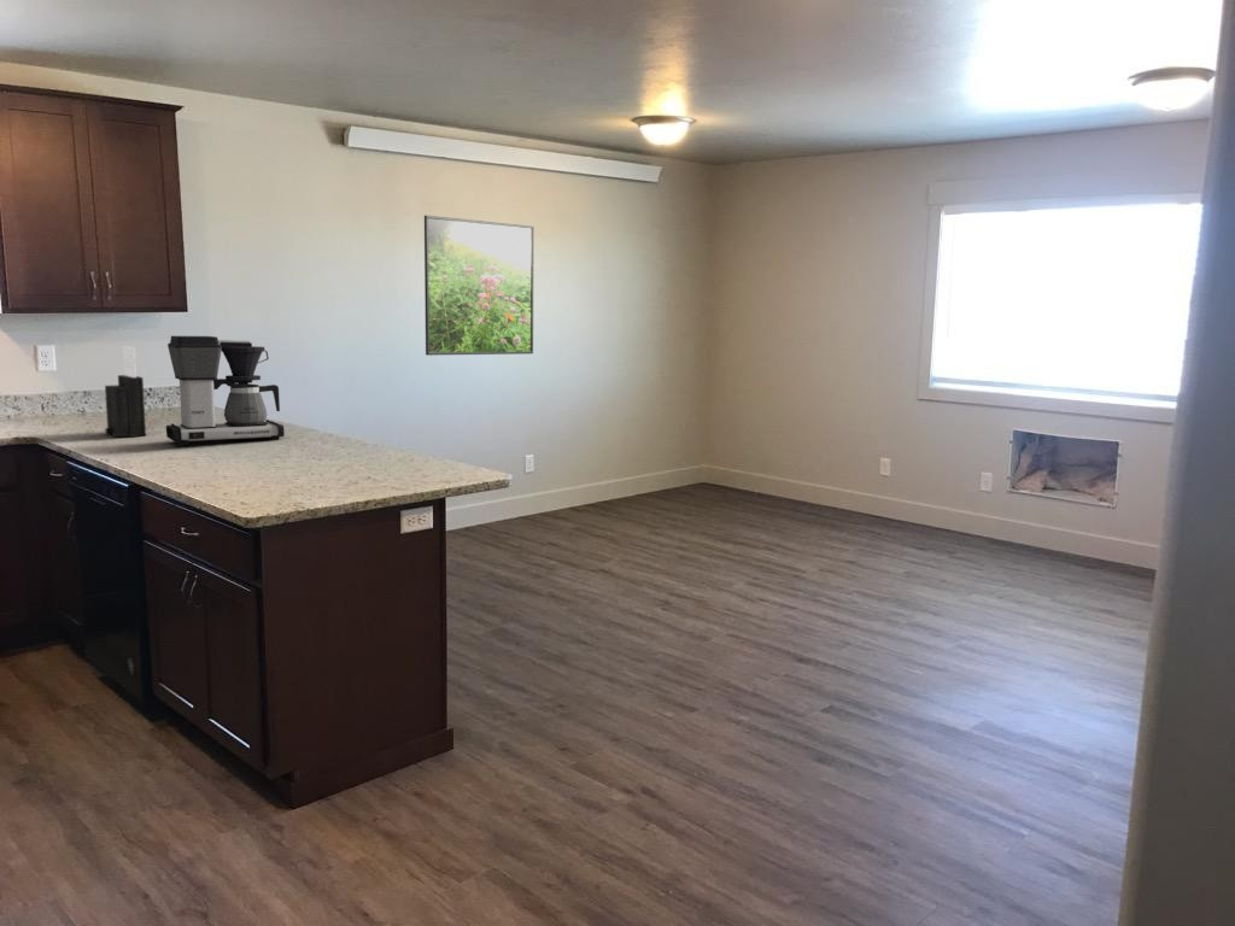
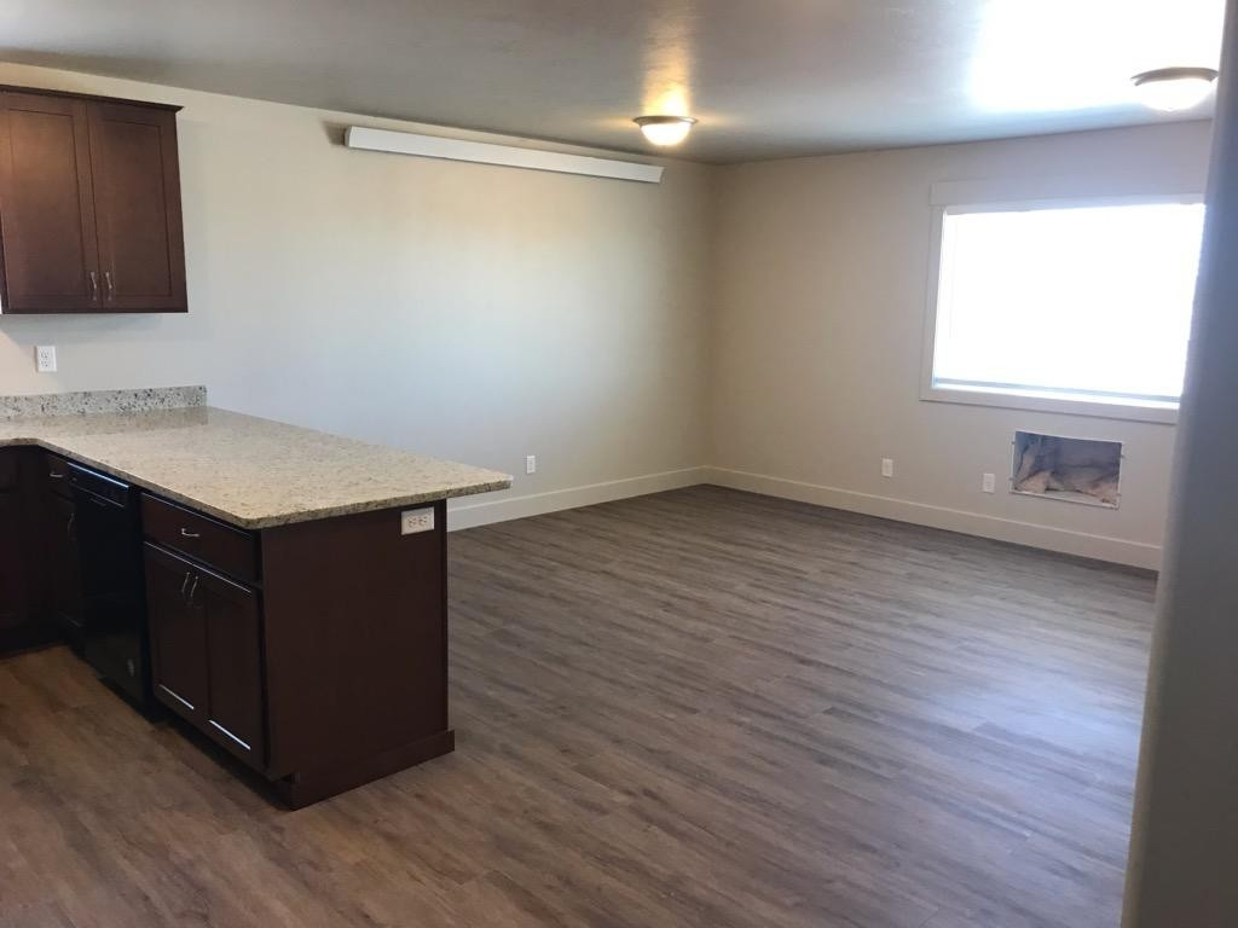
- knife block [104,345,147,439]
- coffee maker [165,335,286,446]
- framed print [423,215,535,357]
